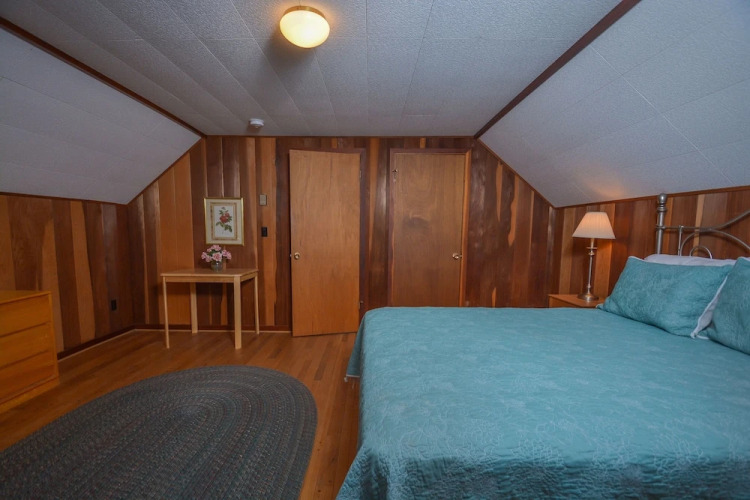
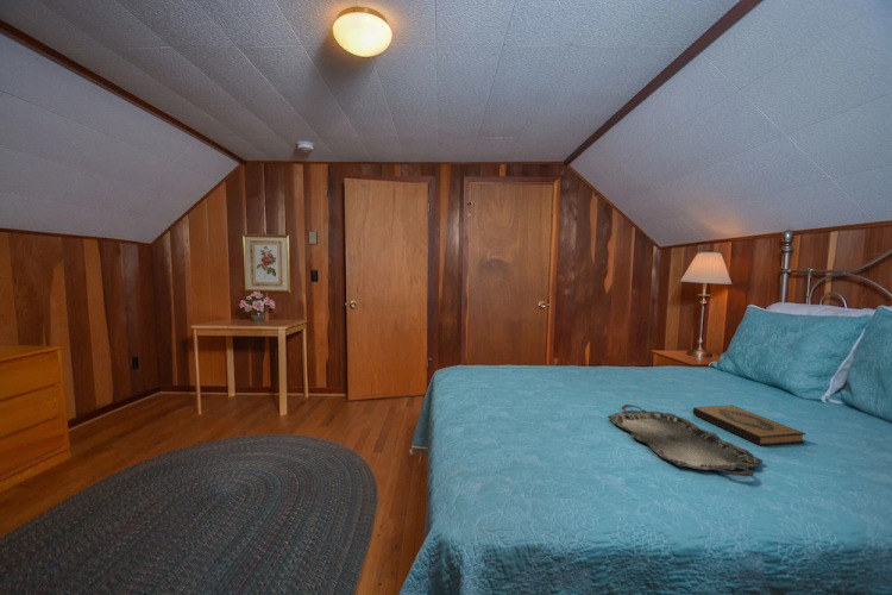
+ serving tray [607,403,765,477]
+ hardback book [692,403,806,446]
